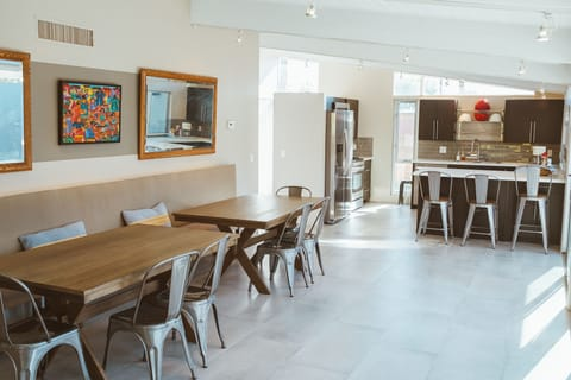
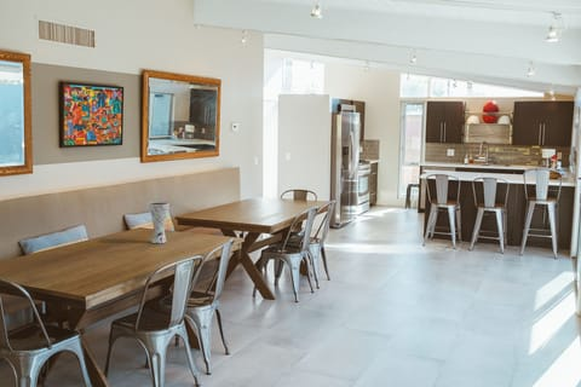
+ vase [148,201,171,244]
